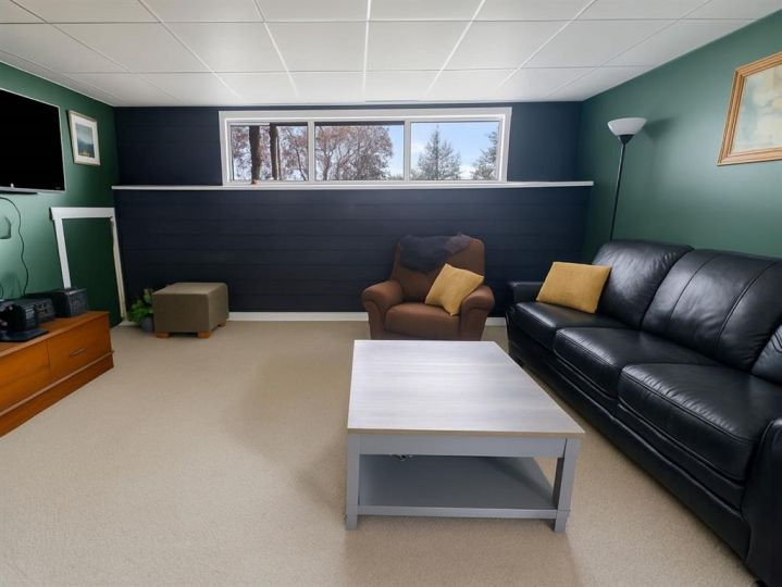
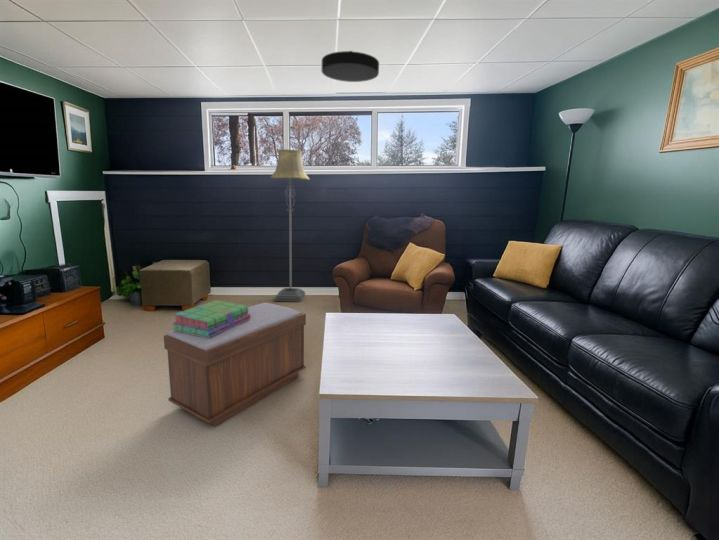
+ ceiling light [321,50,380,83]
+ bench [163,302,307,427]
+ floor lamp [269,148,311,303]
+ stack of books [171,299,251,338]
